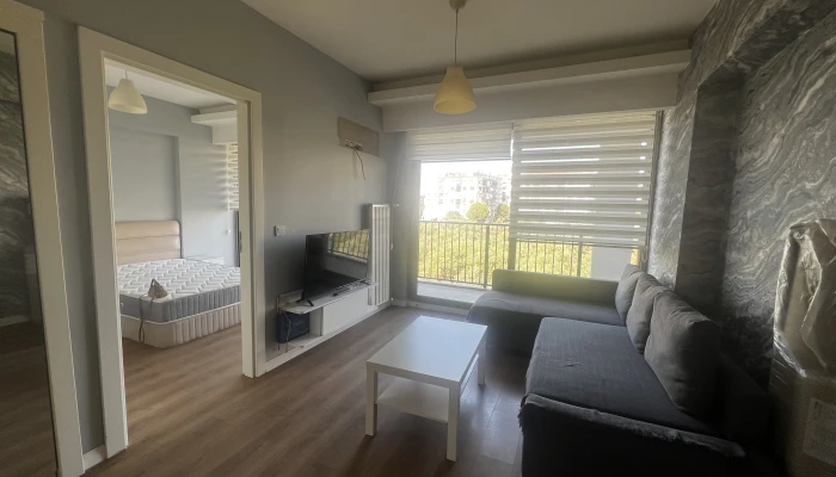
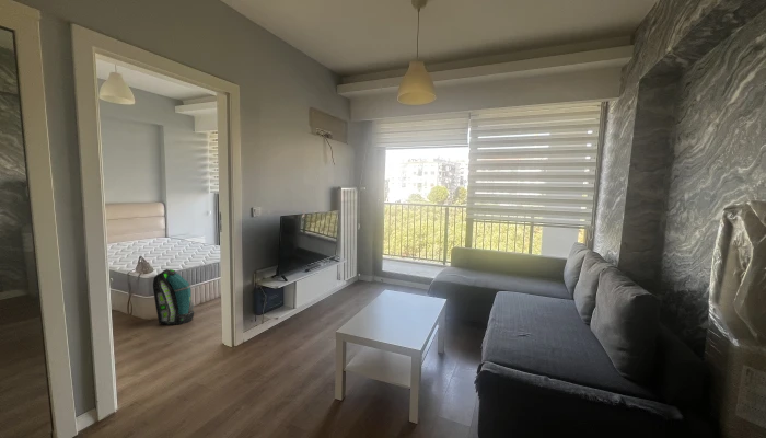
+ backpack [152,268,195,326]
